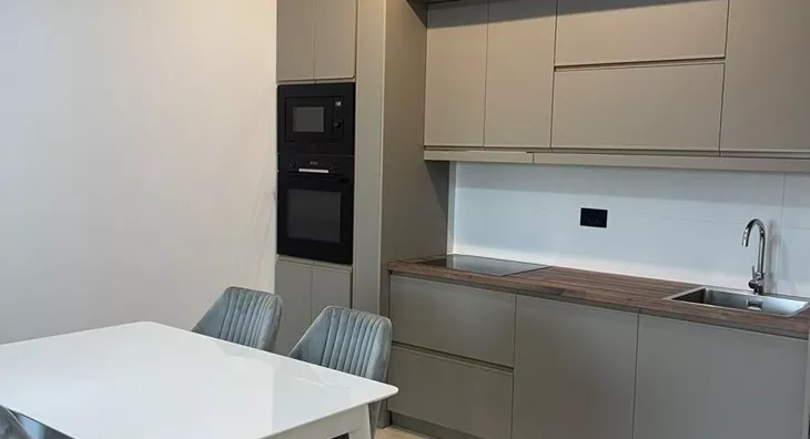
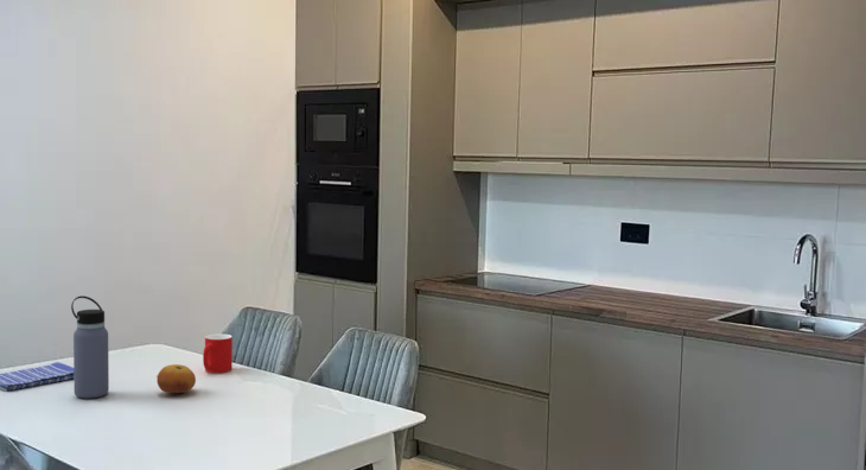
+ water bottle [70,294,110,400]
+ cup [202,332,234,374]
+ dish towel [0,361,74,393]
+ fruit [155,363,197,394]
